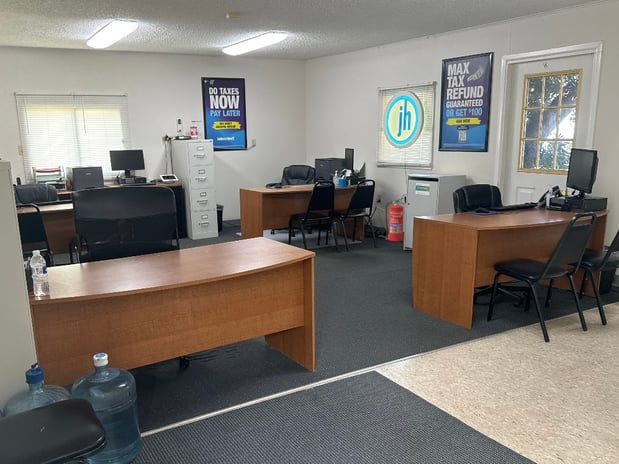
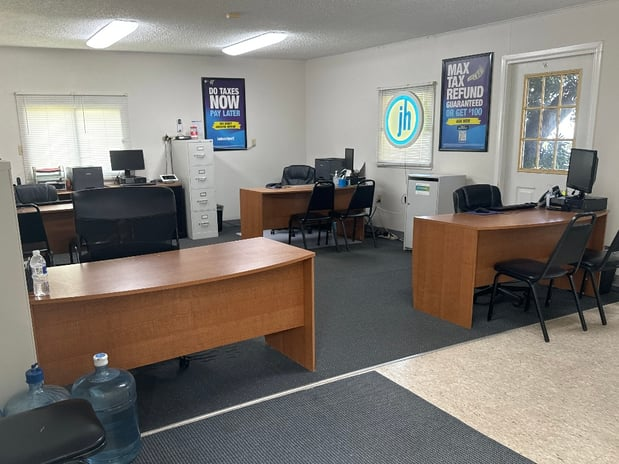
- fire extinguisher [384,197,405,242]
